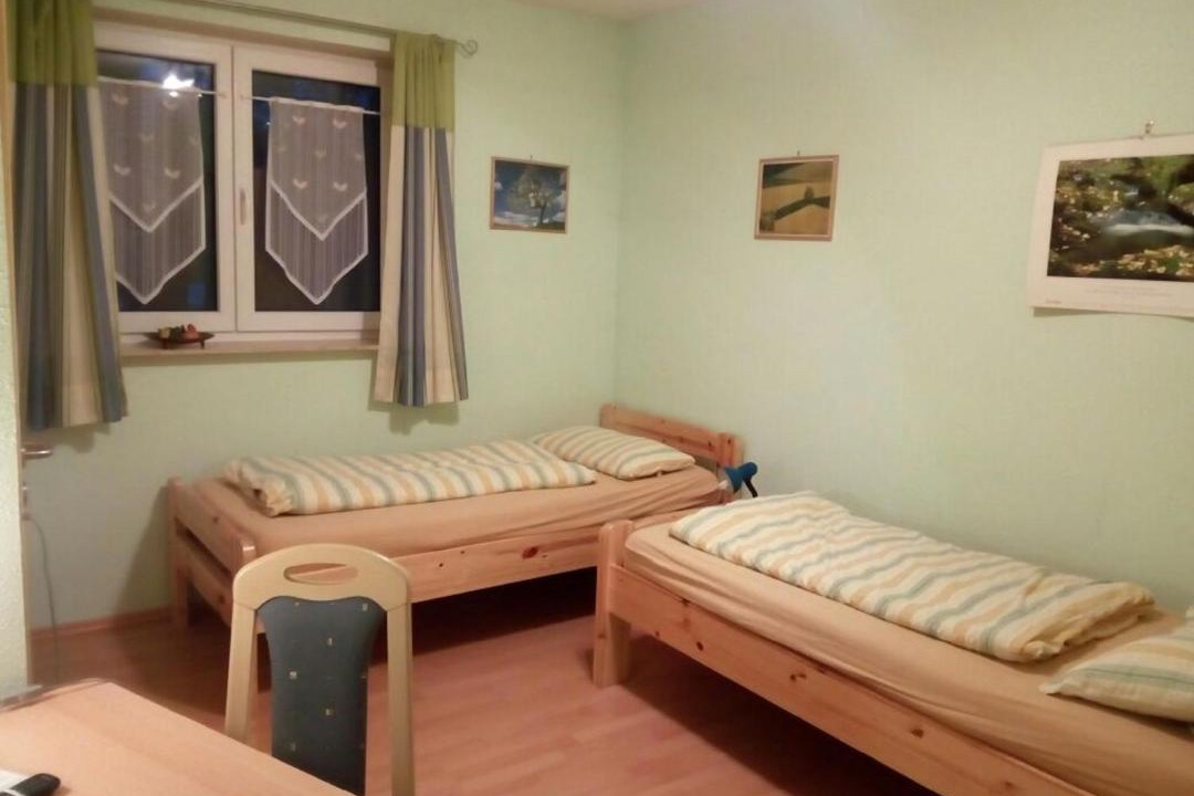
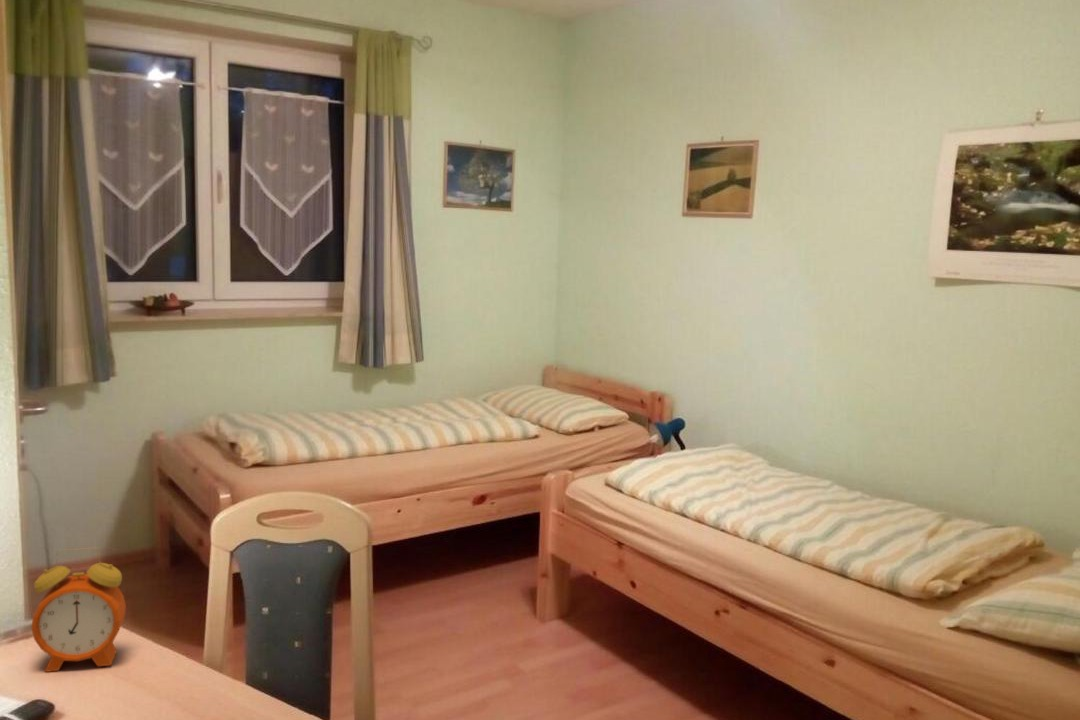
+ alarm clock [30,547,127,673]
